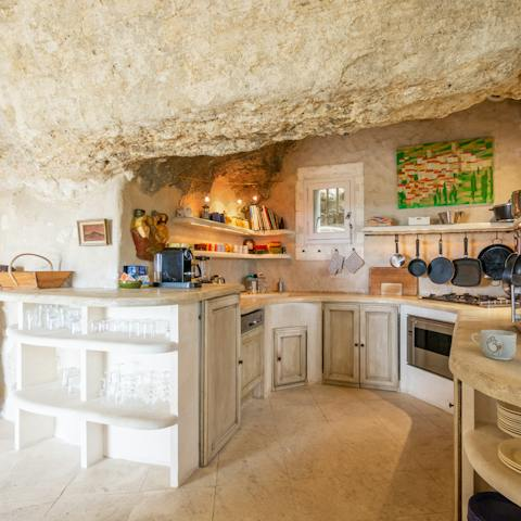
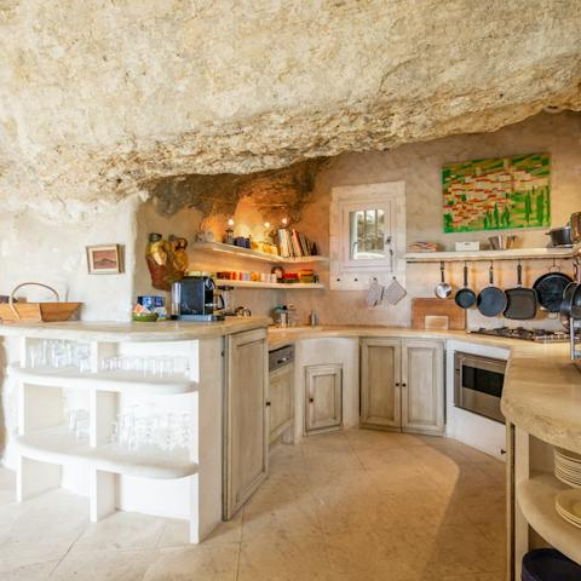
- mug [470,329,518,361]
